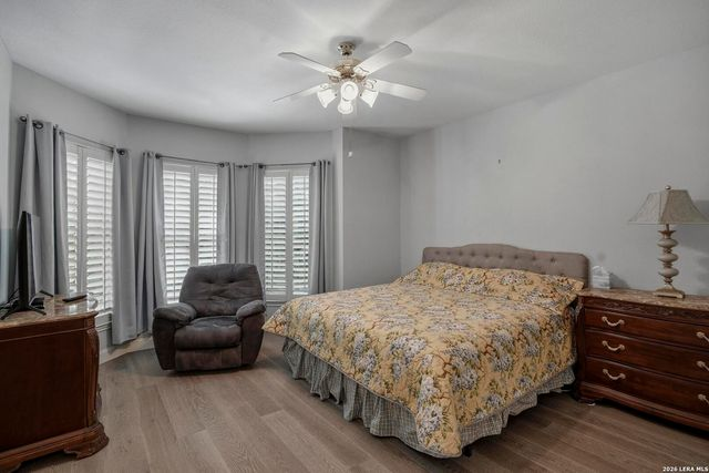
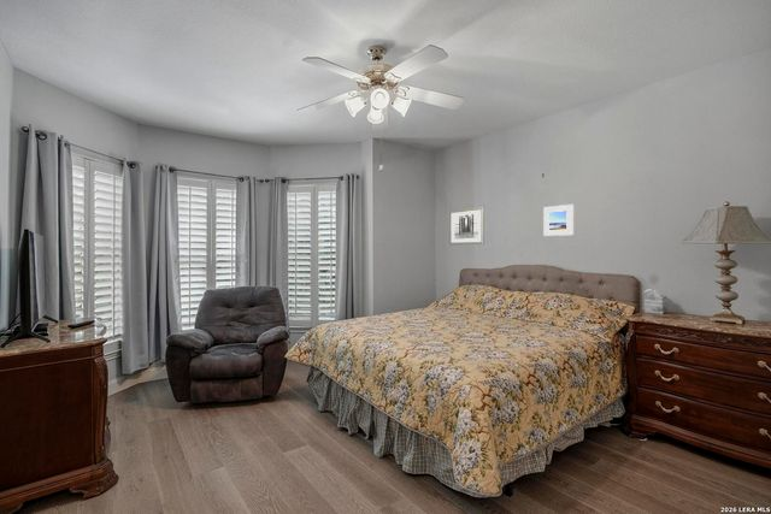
+ wall art [448,206,485,246]
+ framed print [542,203,575,237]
